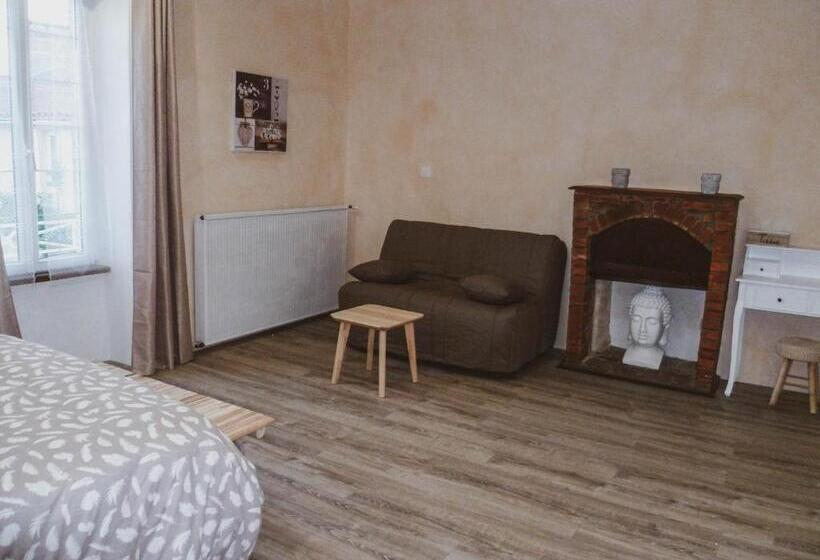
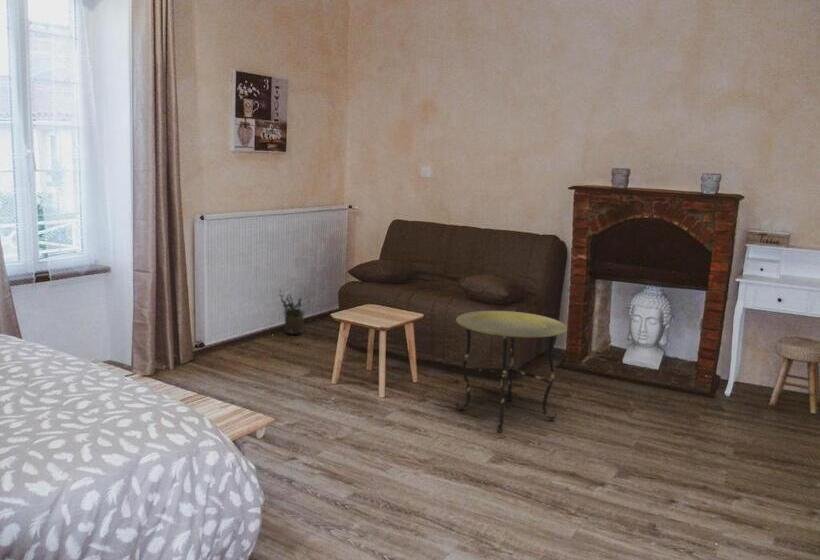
+ side table [455,310,568,432]
+ potted plant [278,288,310,336]
